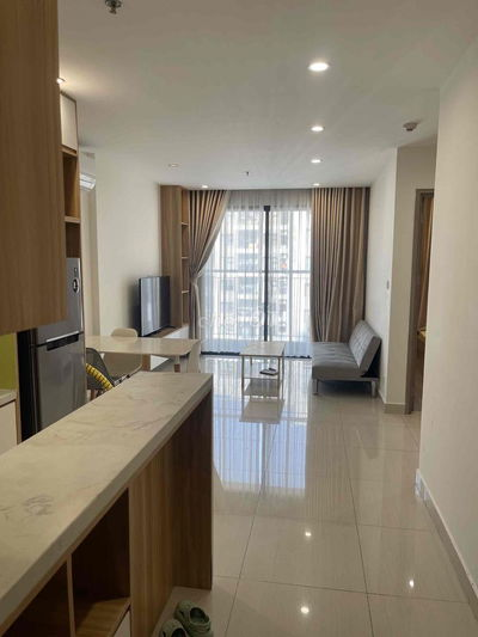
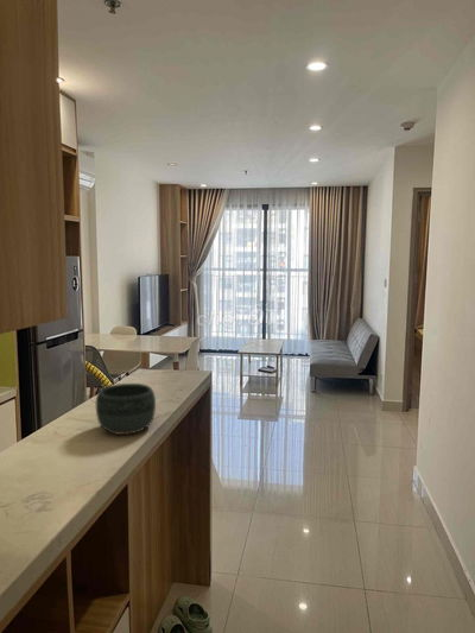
+ bowl [95,382,157,436]
